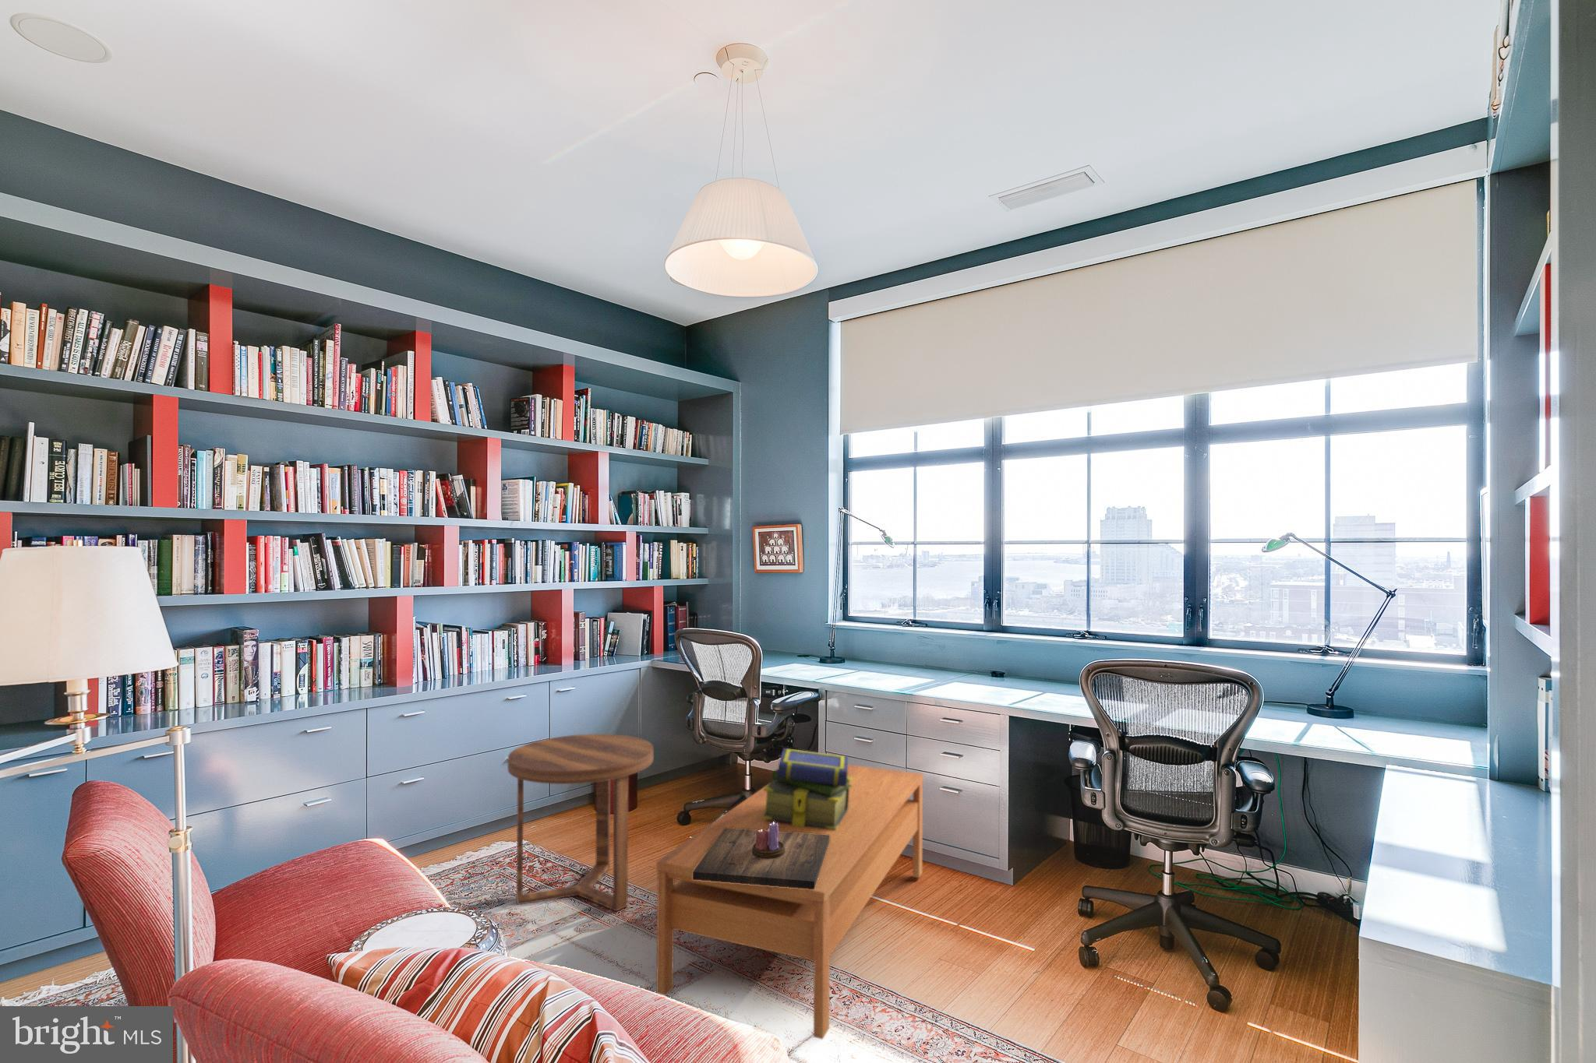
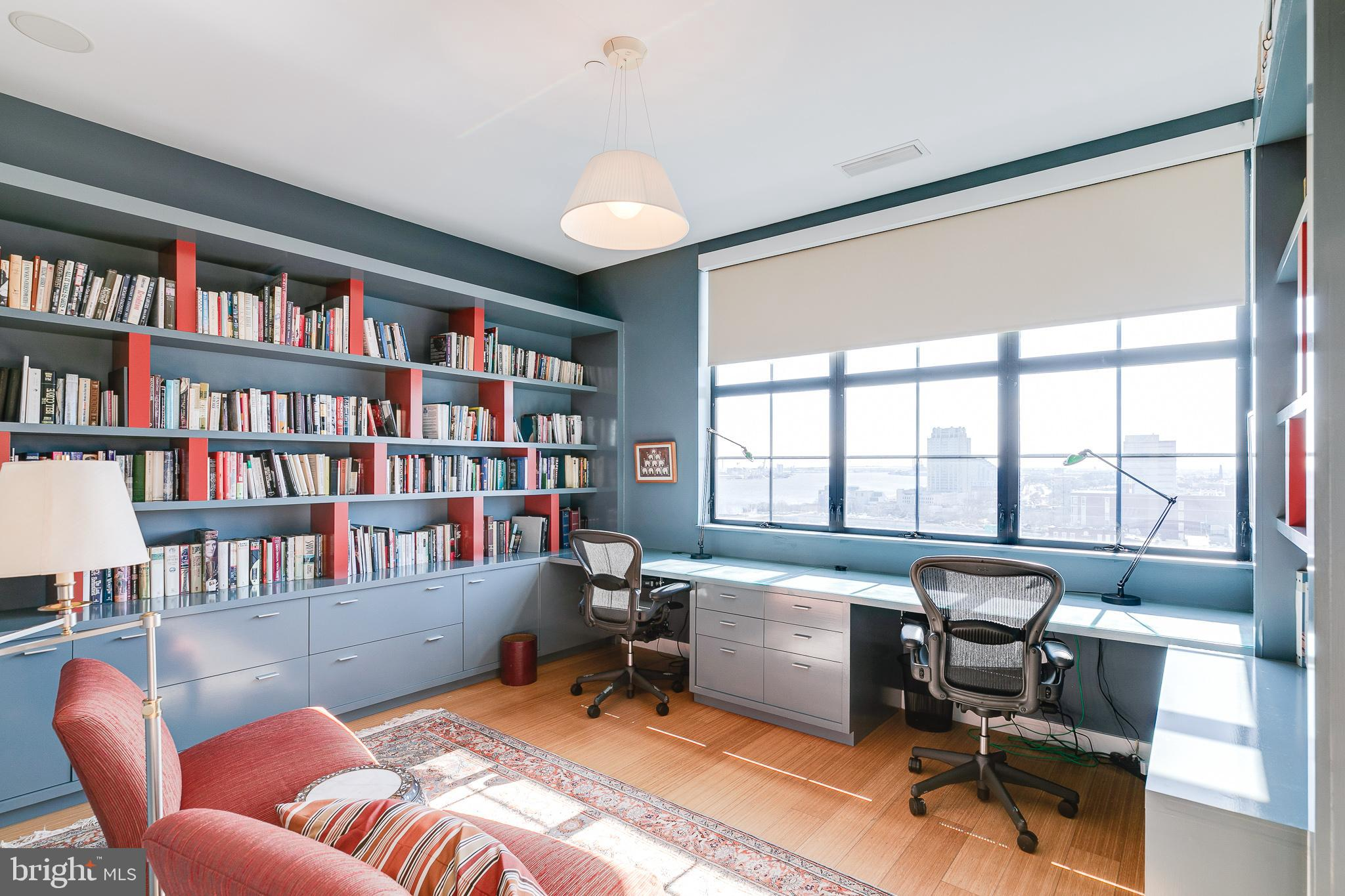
- side table [507,733,654,912]
- coffee table [655,764,924,1040]
- candle [693,822,829,890]
- stack of books [762,747,853,830]
